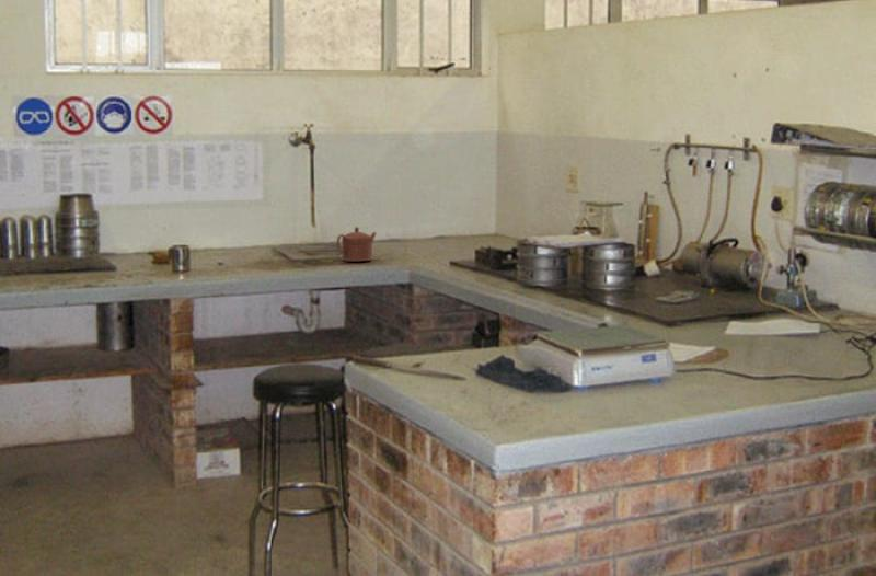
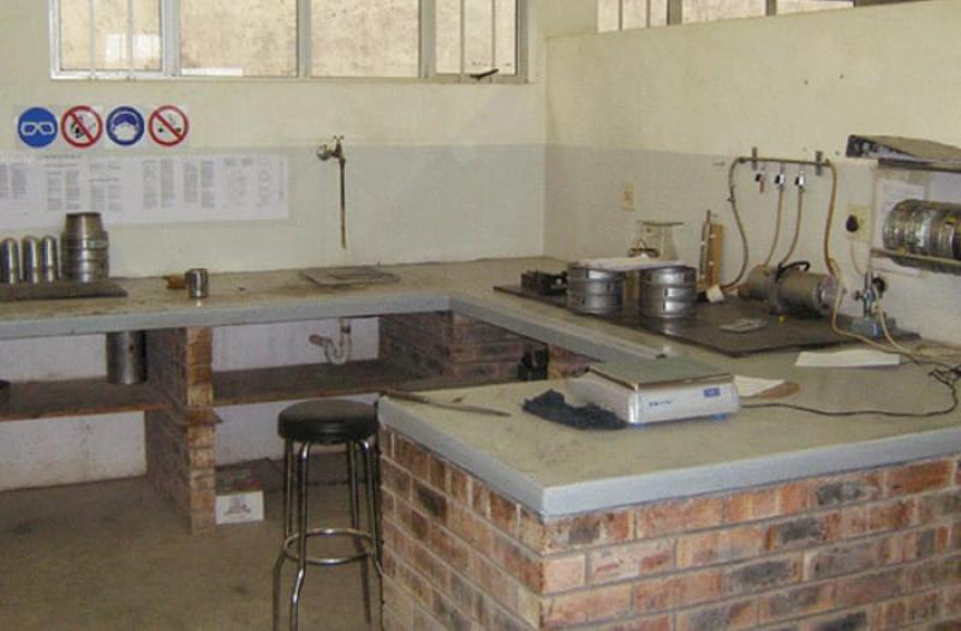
- teapot [336,226,378,262]
